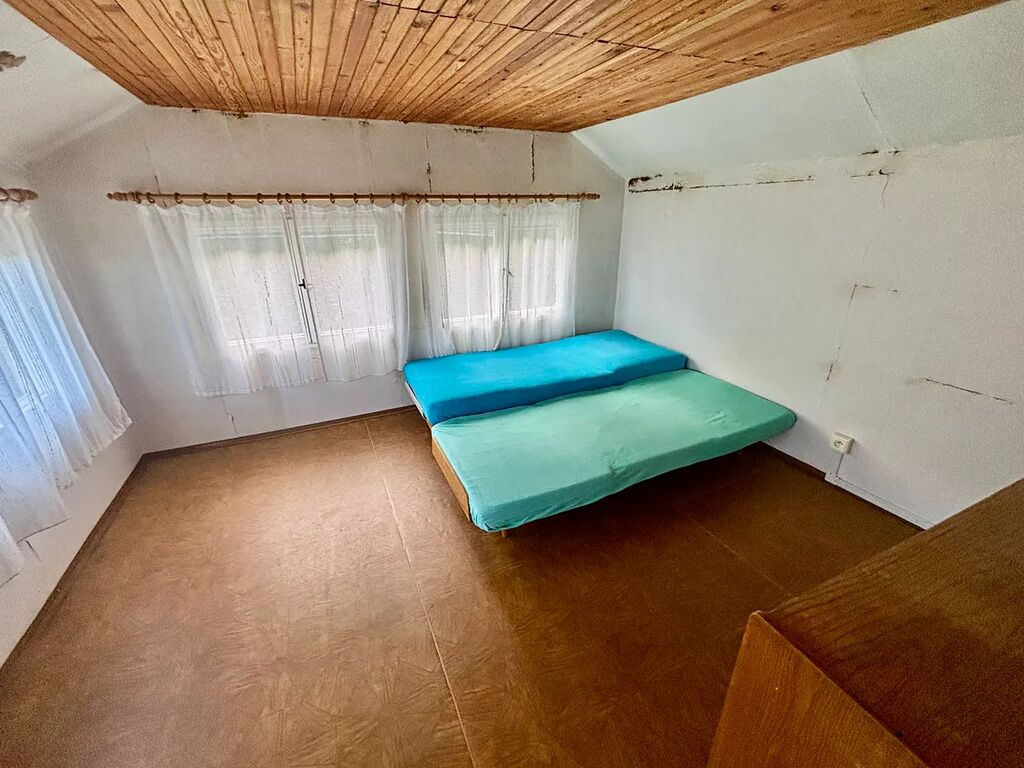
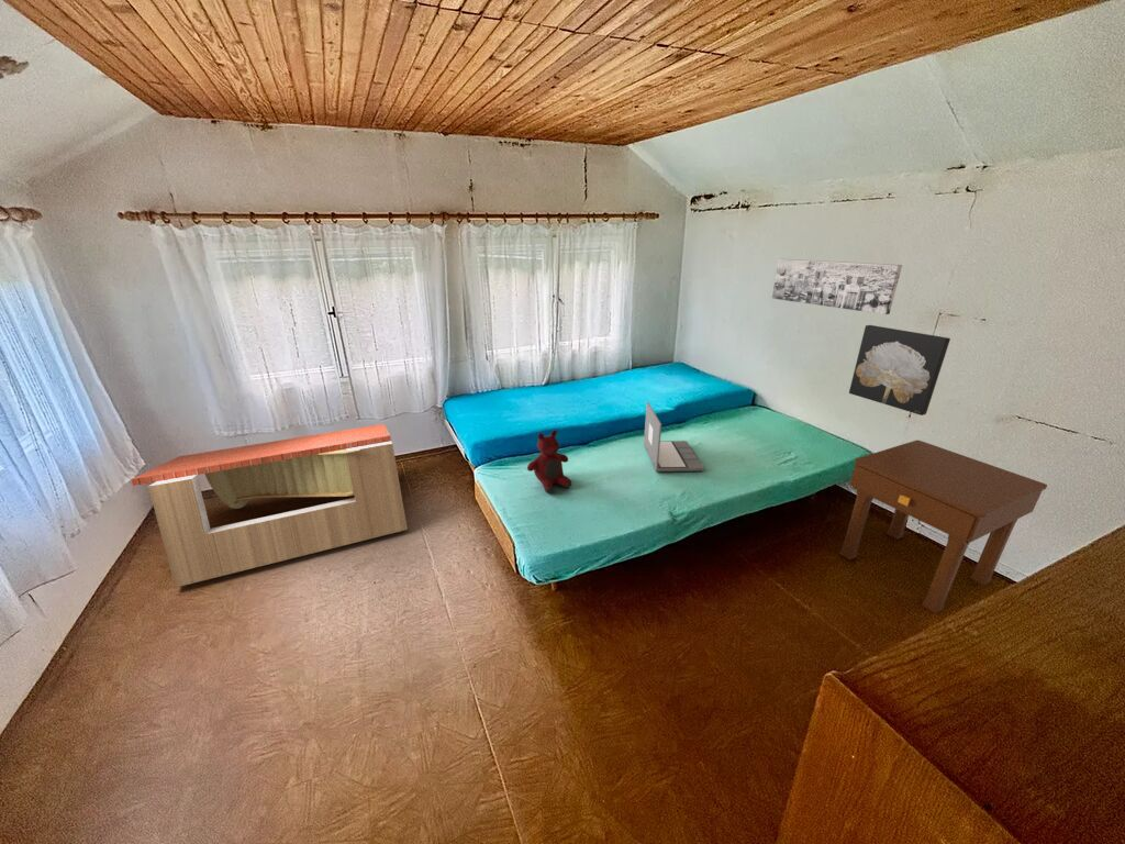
+ teddy bear [526,430,572,495]
+ wall art [848,324,951,417]
+ laptop [643,401,705,473]
+ wall art [771,258,903,315]
+ nightstand [838,440,1048,614]
+ bench [131,423,409,588]
